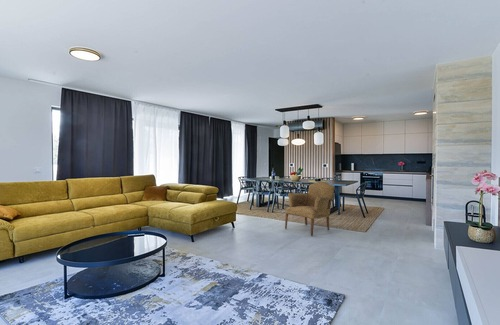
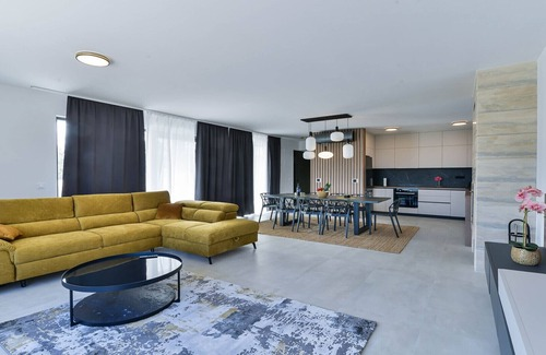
- armchair [284,180,335,237]
